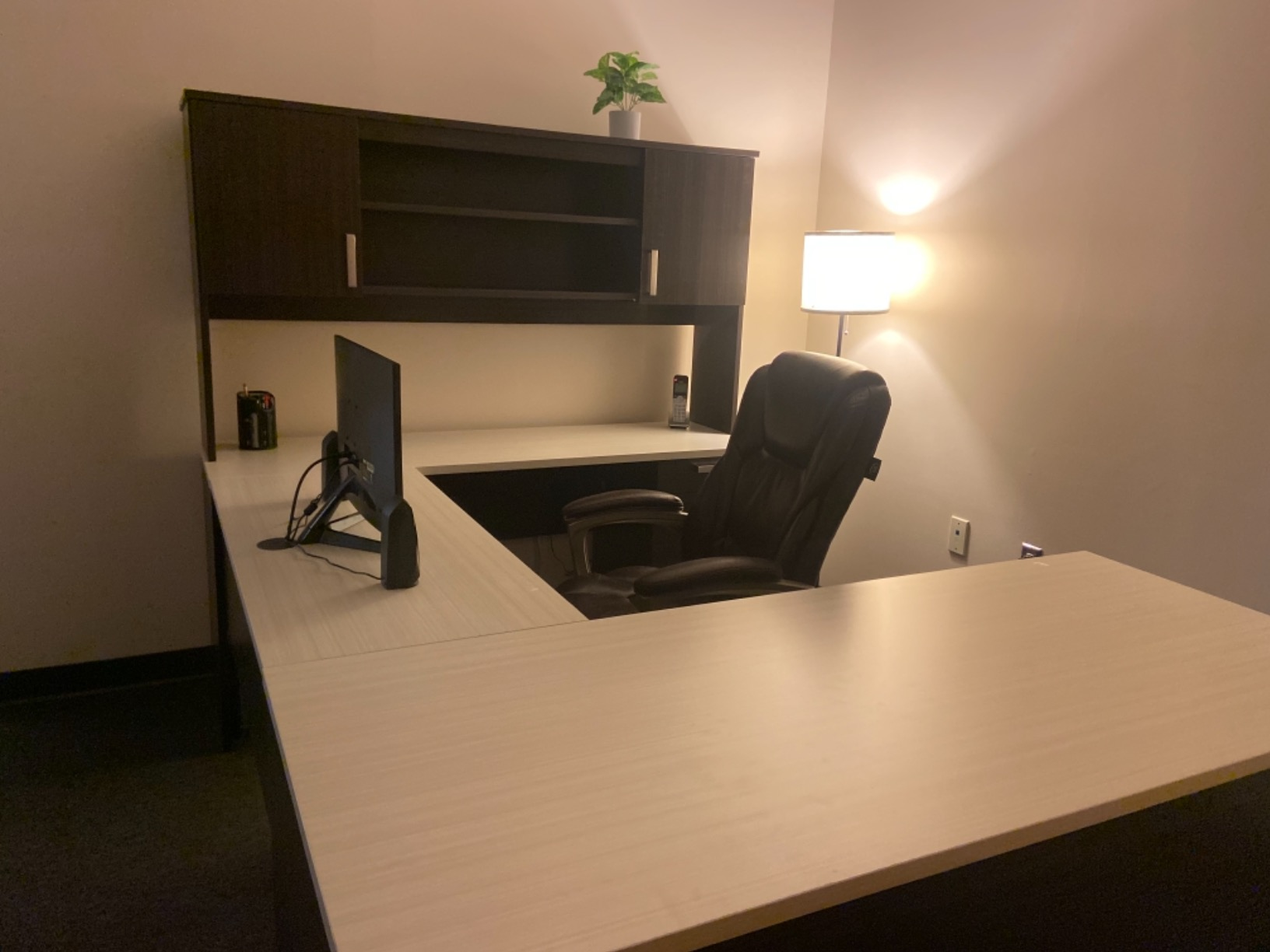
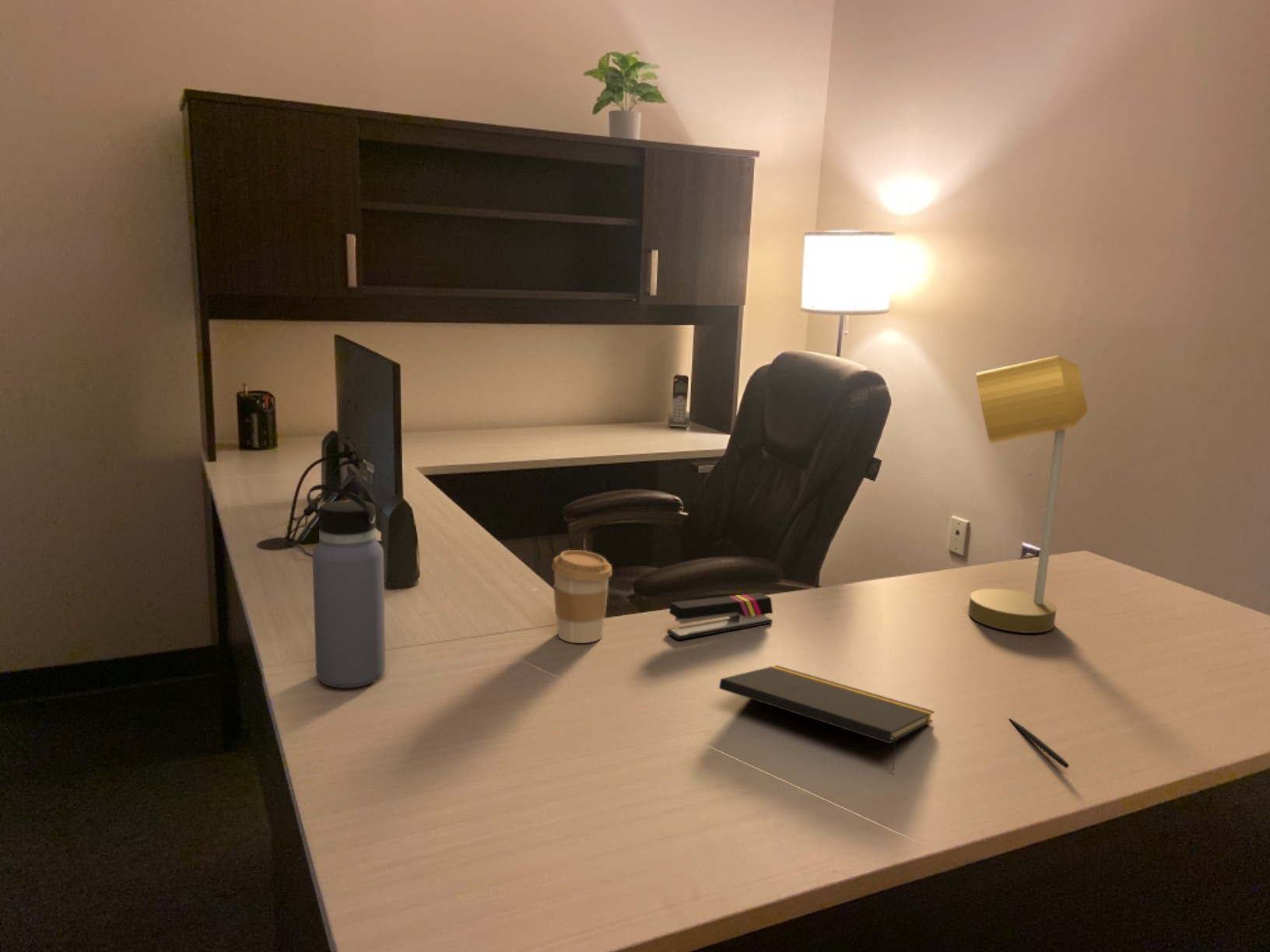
+ desk lamp [967,355,1088,634]
+ pen [1008,717,1070,769]
+ water bottle [306,484,386,688]
+ coffee cup [551,549,613,644]
+ stapler [666,592,774,640]
+ notepad [718,664,935,772]
